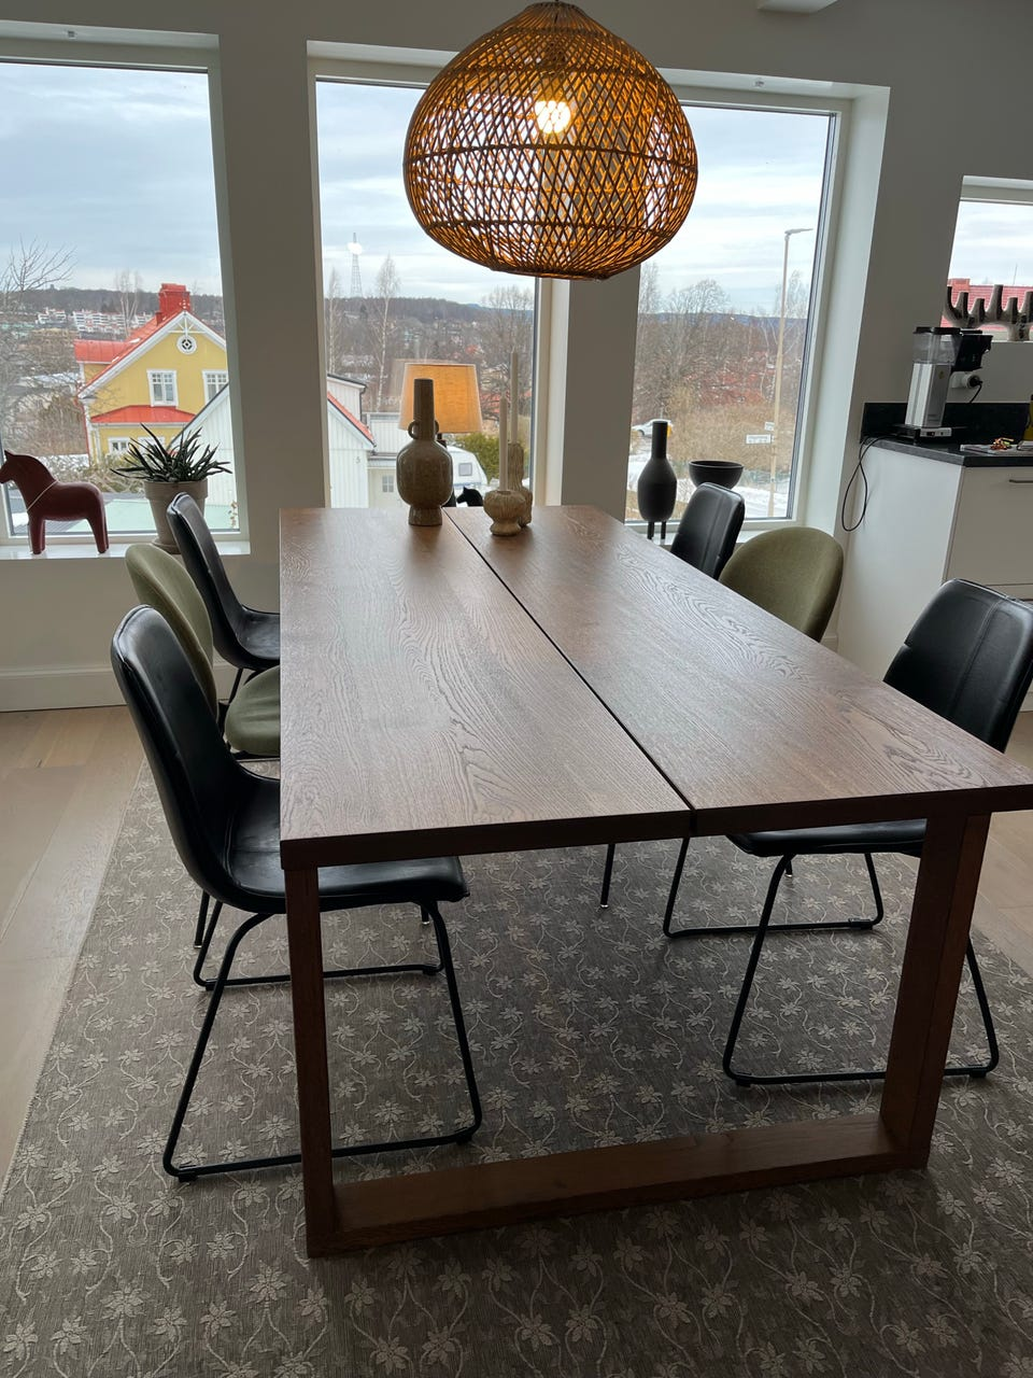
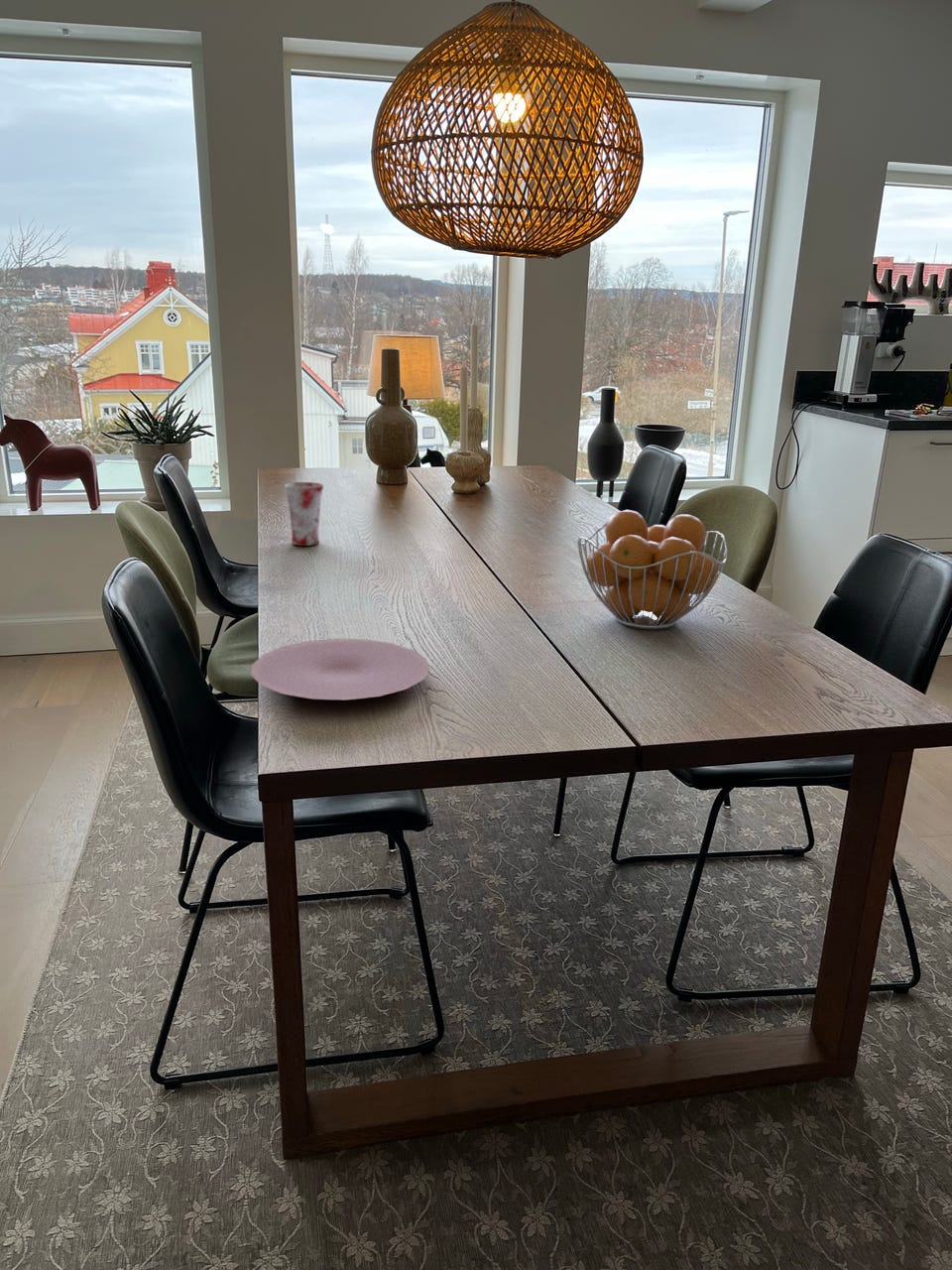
+ plate [250,638,431,700]
+ fruit basket [577,509,729,630]
+ mug [284,481,324,547]
